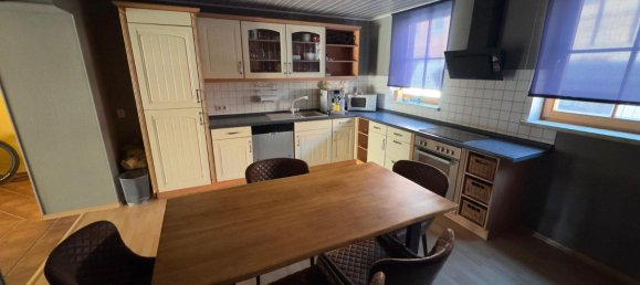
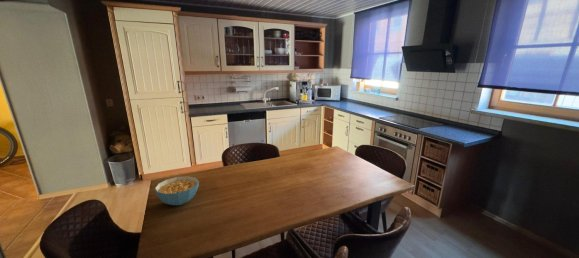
+ cereal bowl [154,175,200,206]
